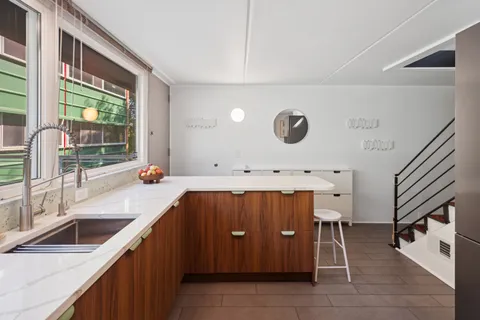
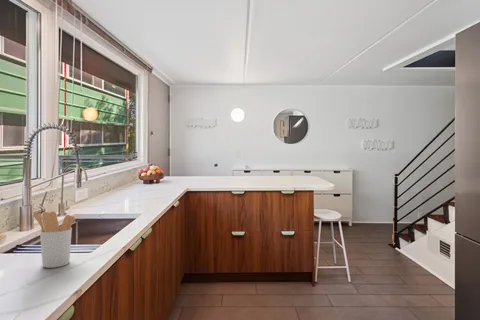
+ utensil holder [33,211,76,269]
